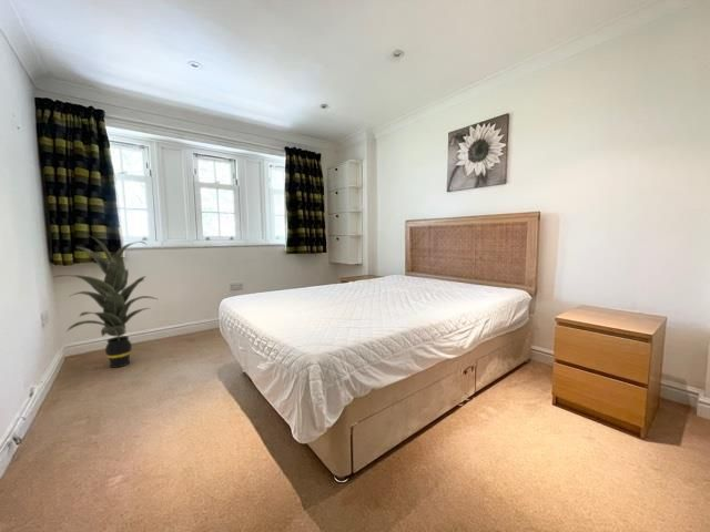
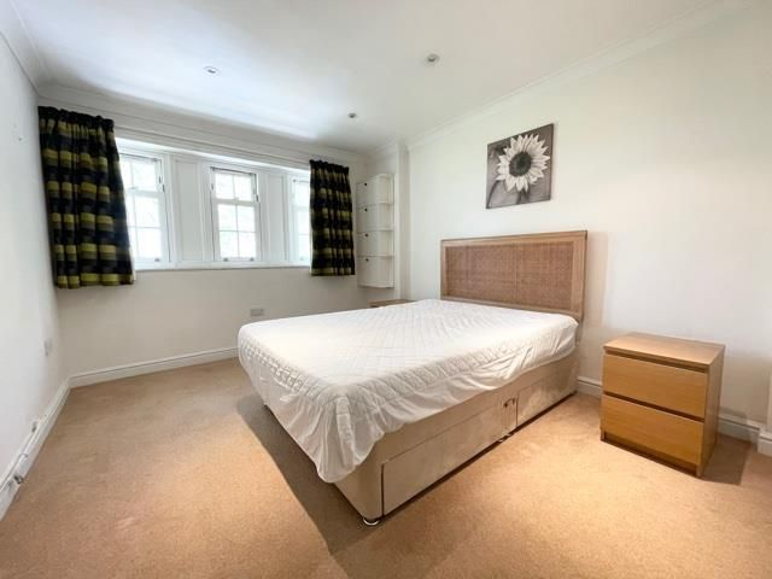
- indoor plant [51,234,158,369]
